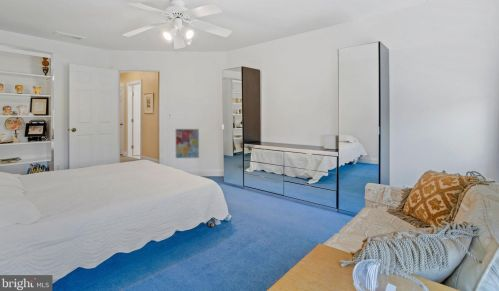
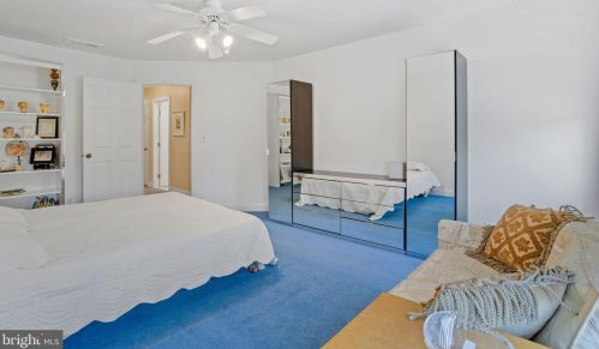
- wall art [174,128,200,159]
